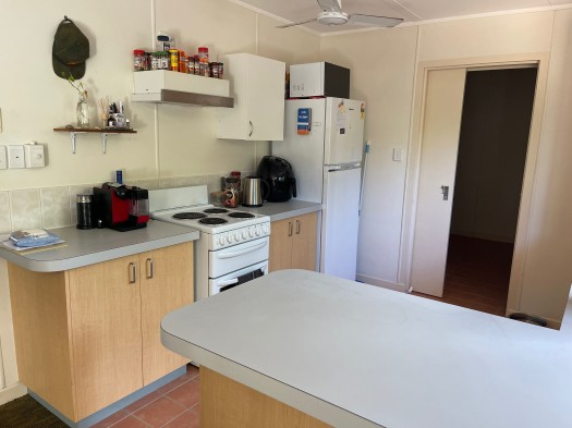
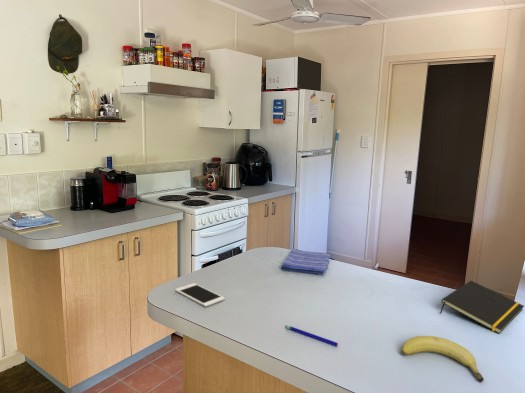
+ fruit [400,335,485,383]
+ pen [285,324,339,347]
+ cell phone [174,282,226,308]
+ dish towel [279,247,331,275]
+ notepad [439,280,525,335]
